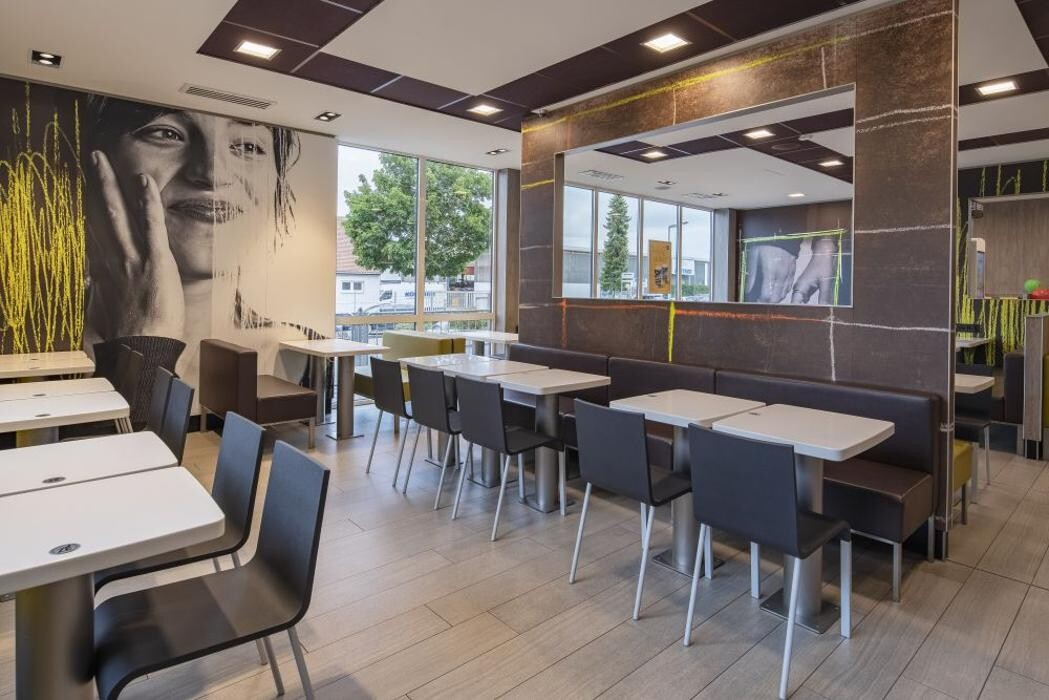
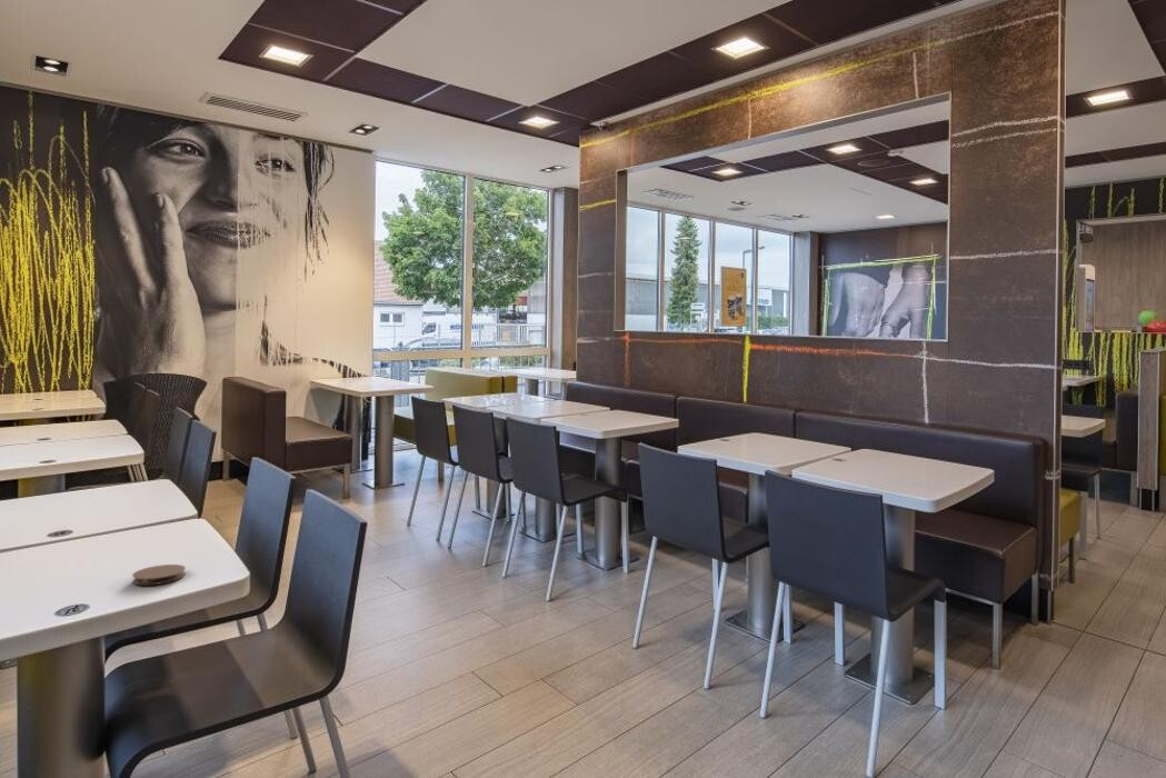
+ coaster [131,563,187,586]
